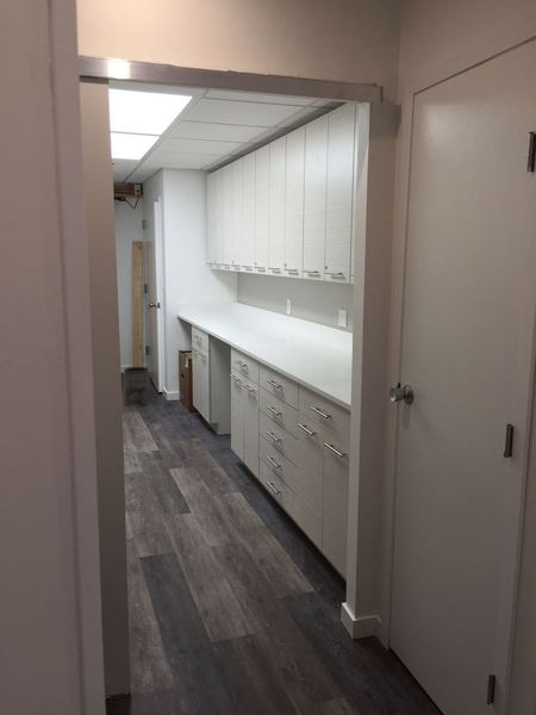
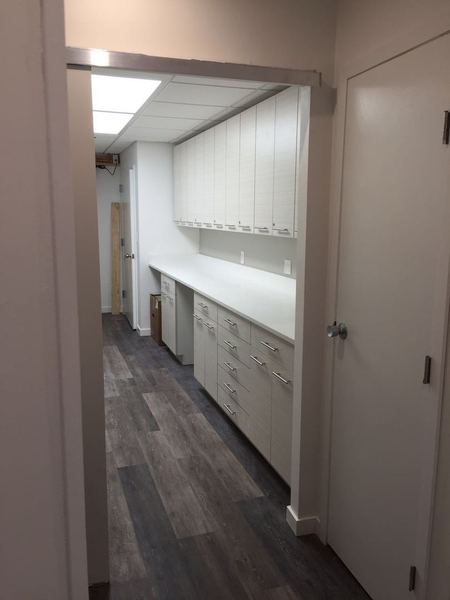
- planter [123,366,150,406]
